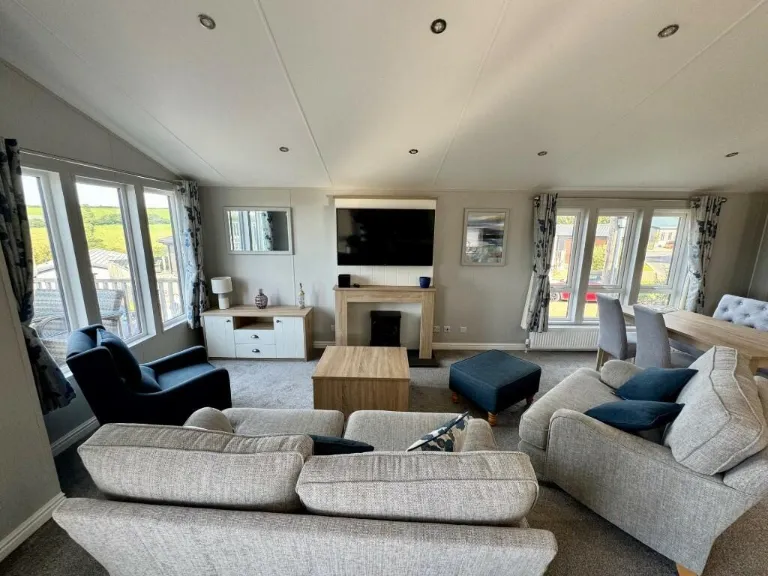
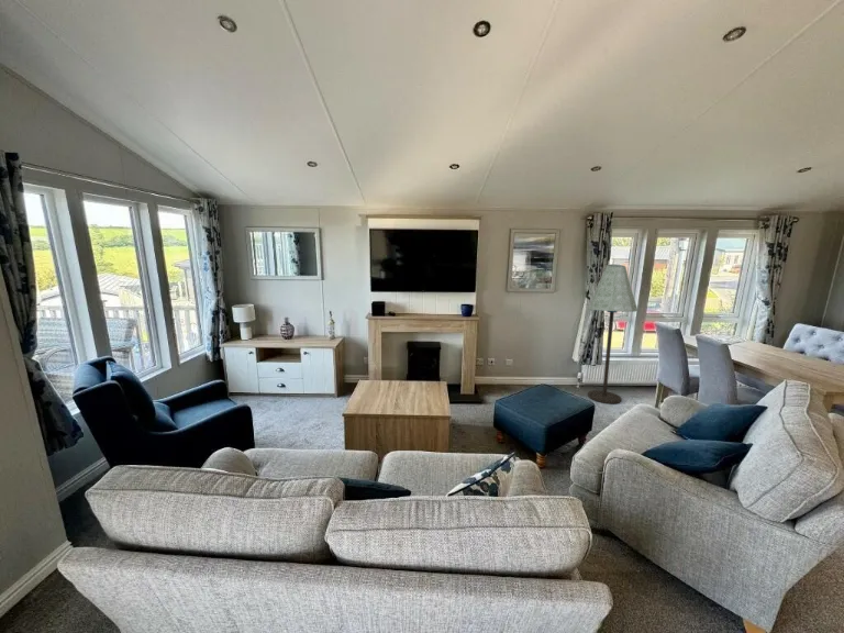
+ floor lamp [587,264,638,404]
